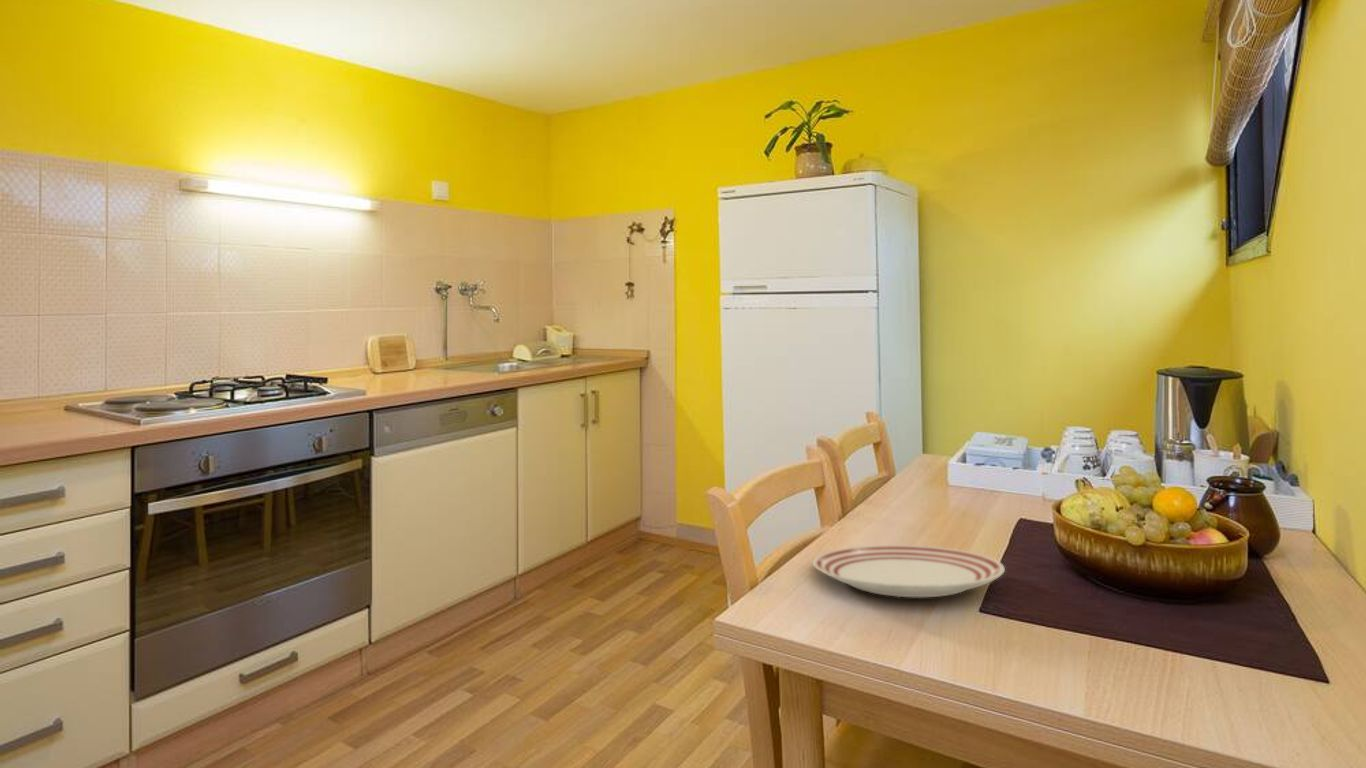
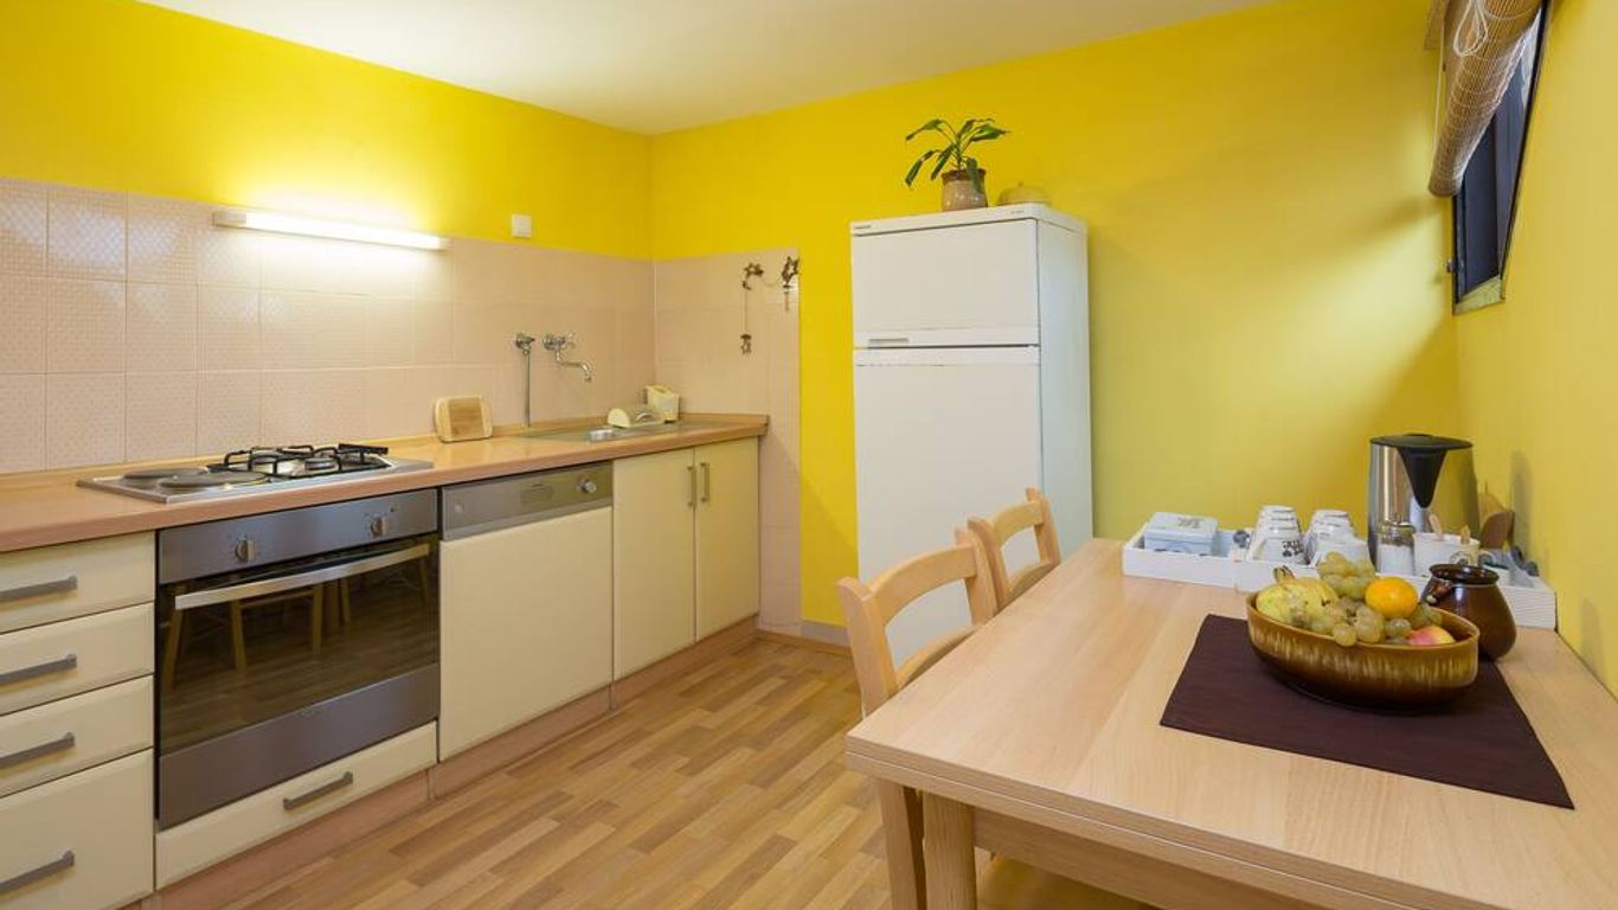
- dinner plate [812,544,1006,598]
